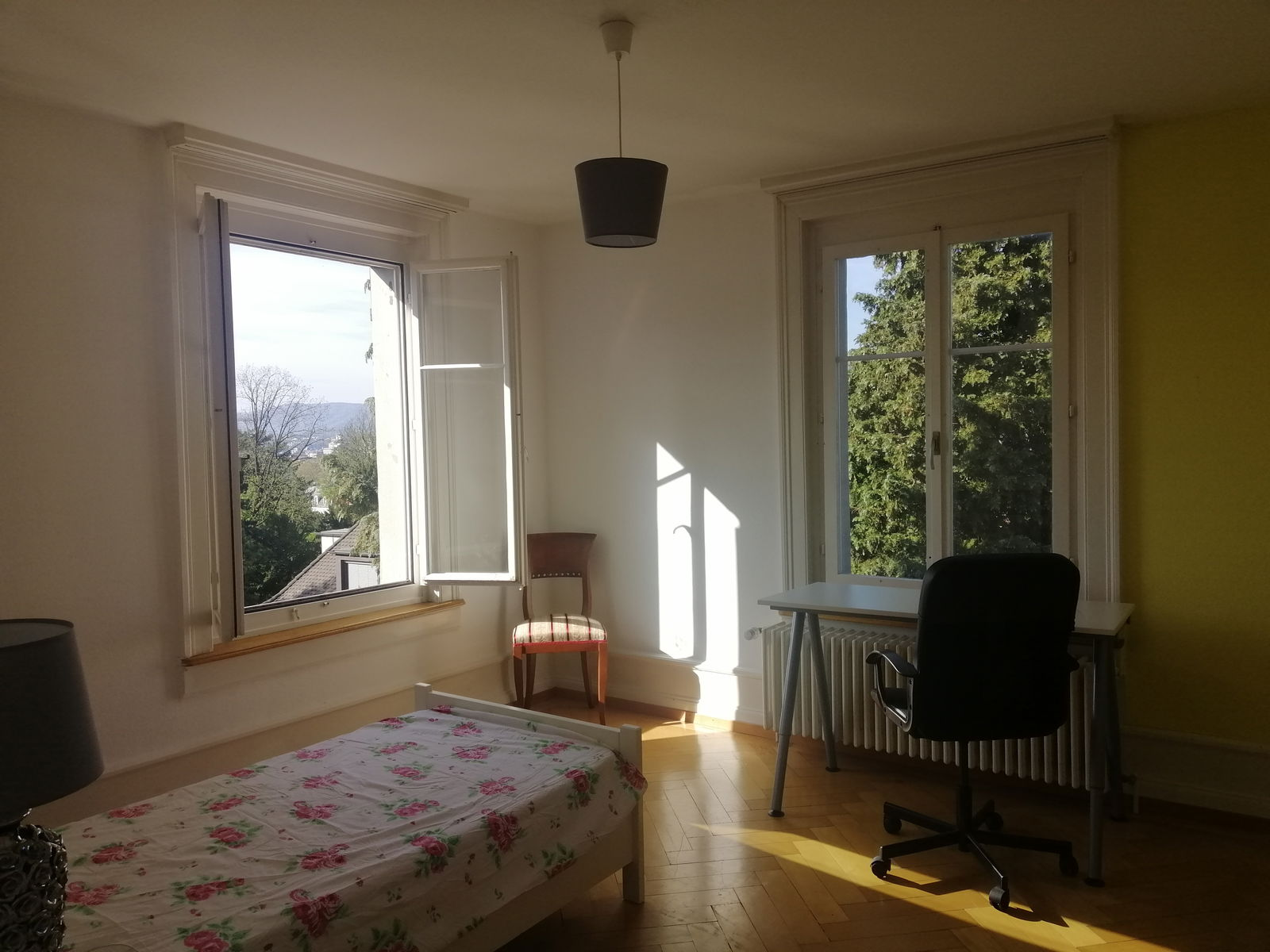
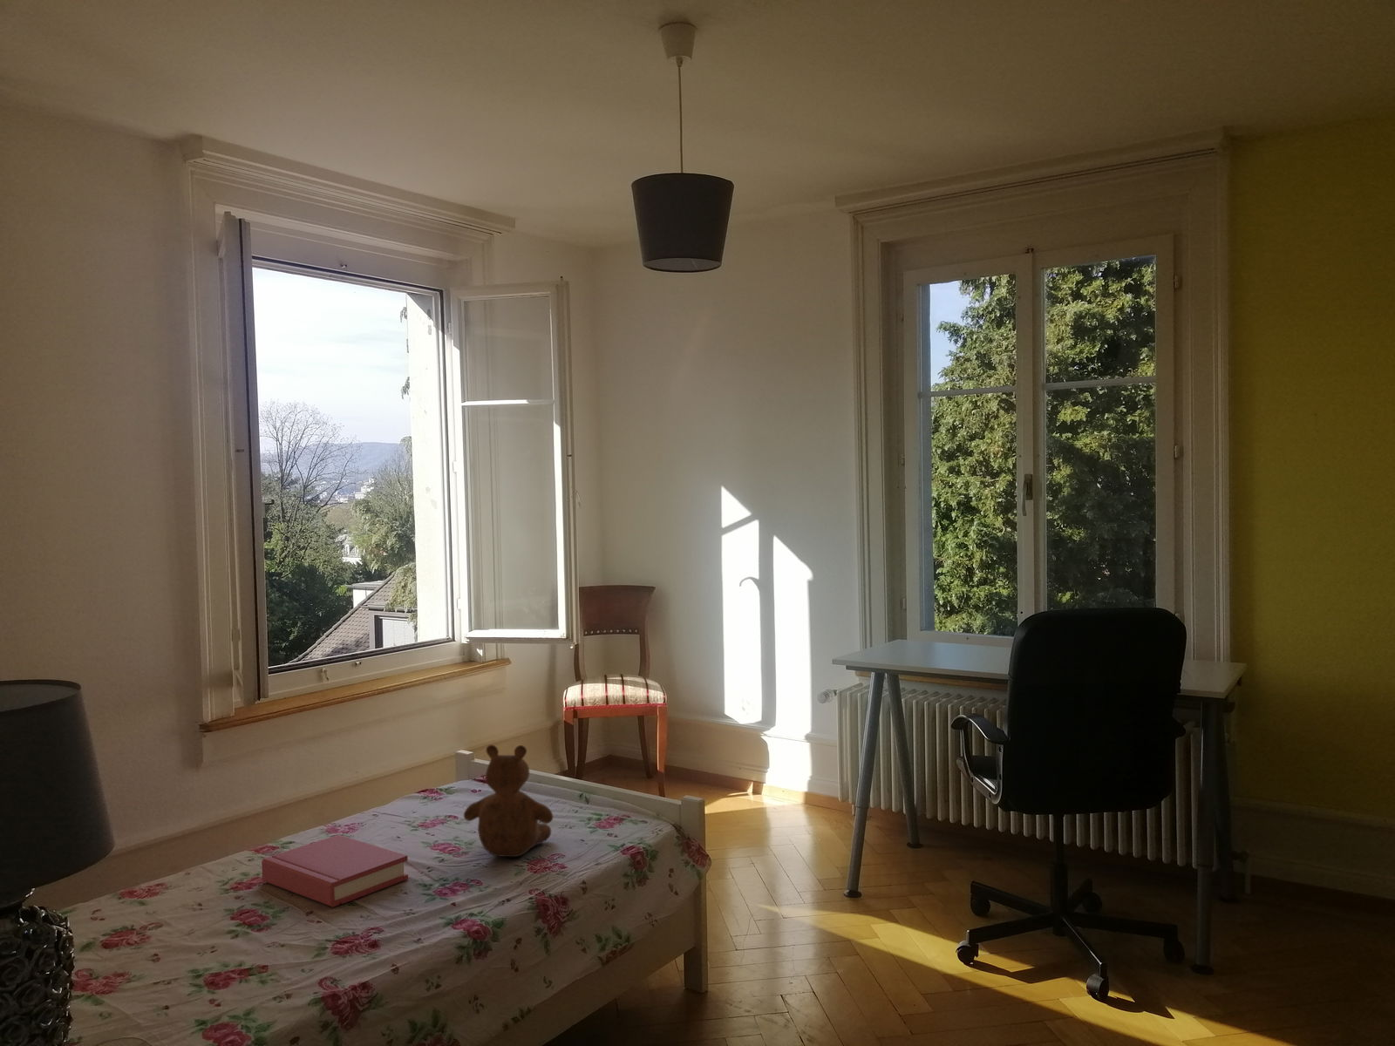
+ teddy bear [462,745,554,858]
+ hardback book [260,834,409,908]
